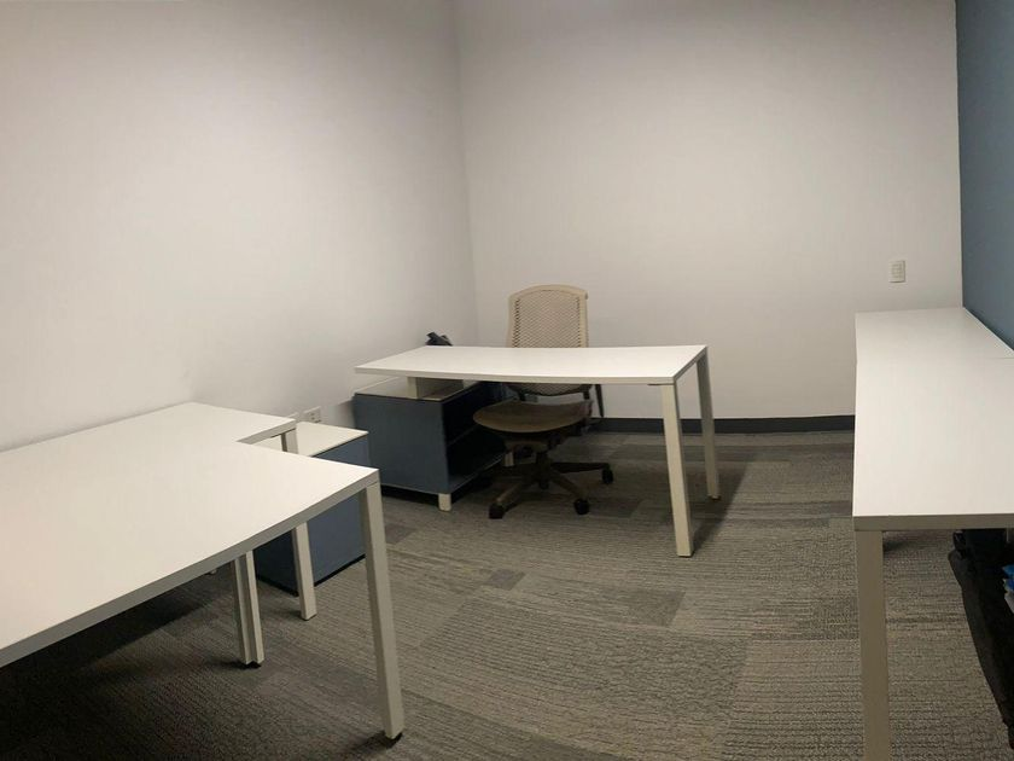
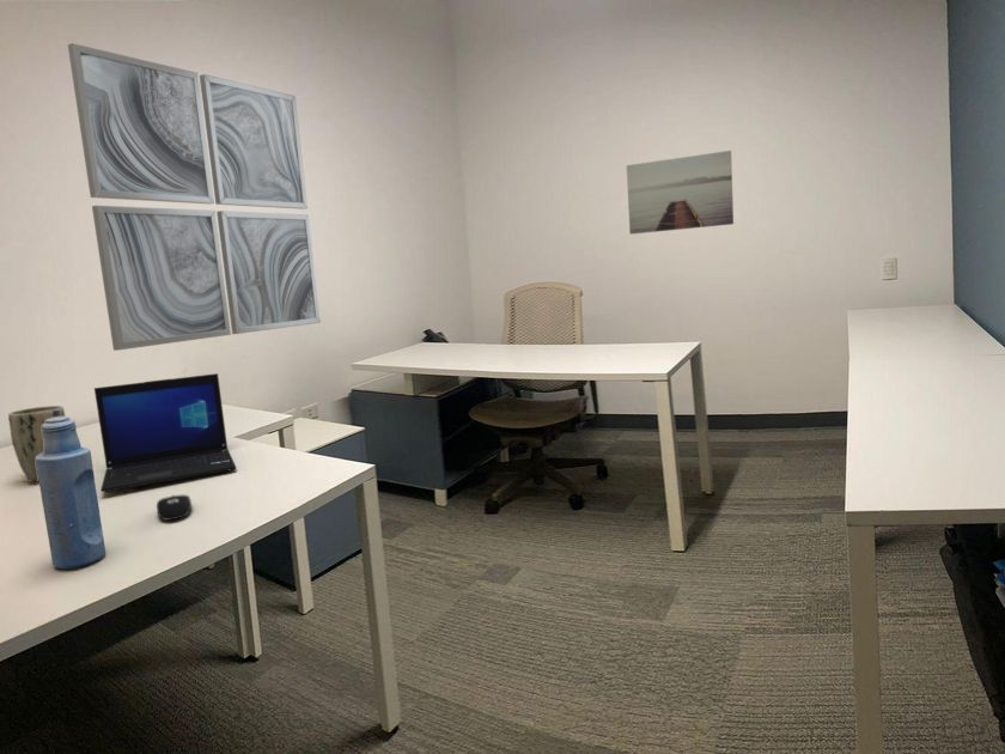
+ computer mouse [156,493,193,522]
+ plant pot [7,405,66,484]
+ bottle [36,415,106,570]
+ wall art [67,42,322,352]
+ wall art [626,150,735,236]
+ laptop [93,372,237,493]
